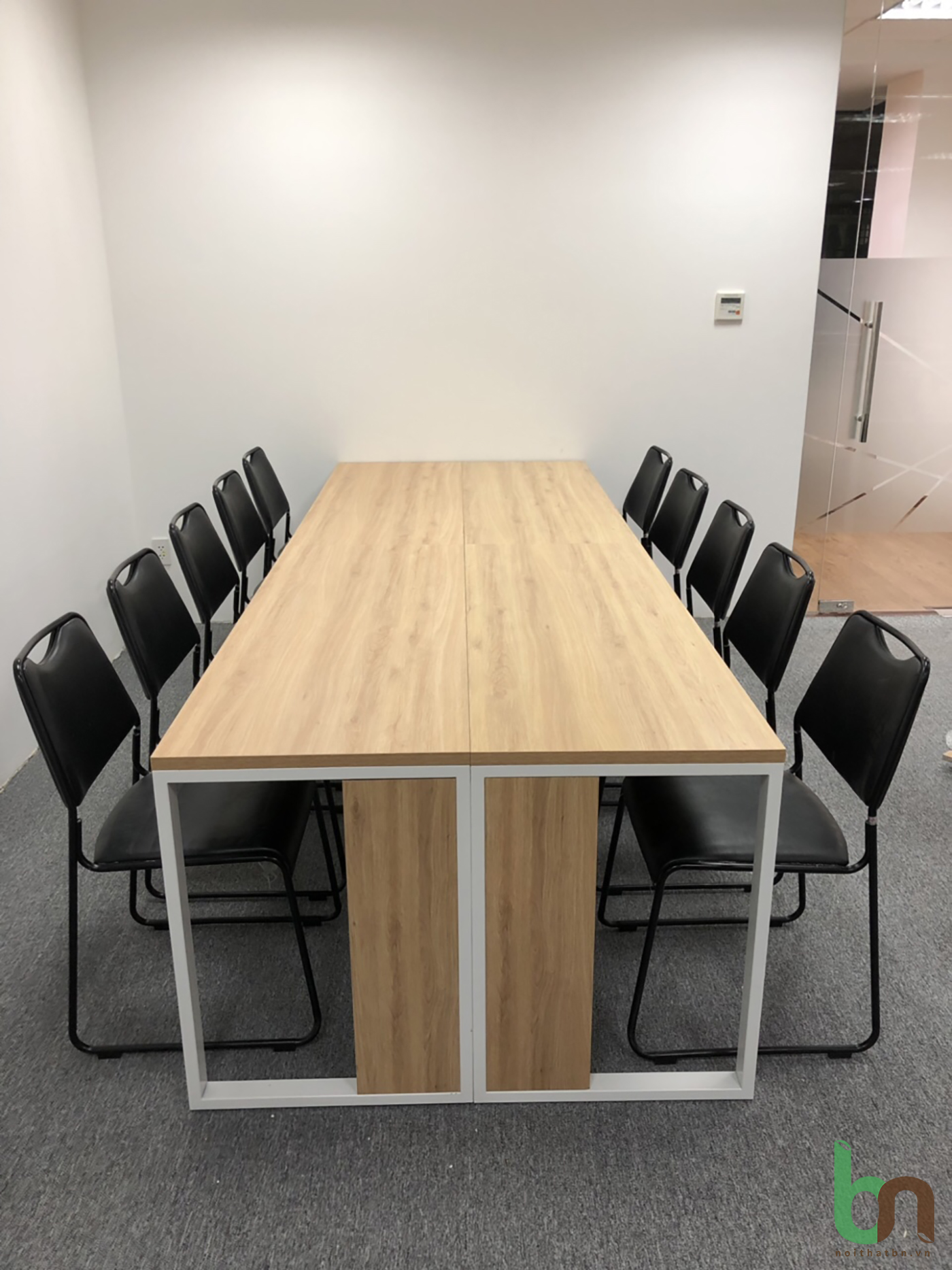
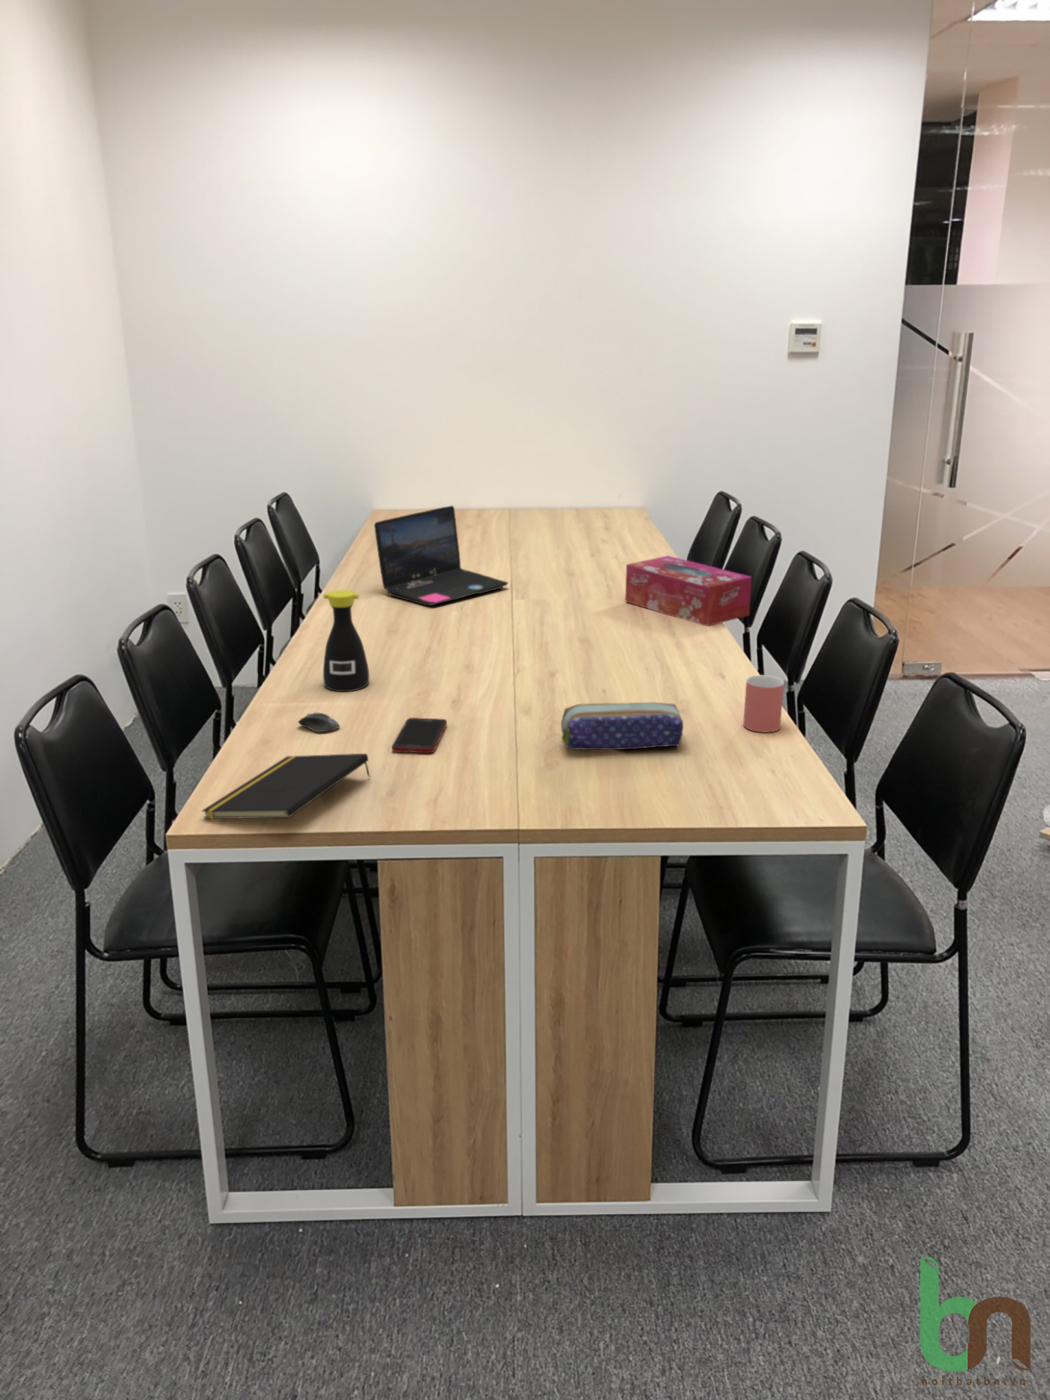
+ cell phone [392,717,448,754]
+ computer mouse [297,712,341,733]
+ laptop [374,505,510,606]
+ cup [742,675,784,733]
+ pencil case [560,701,684,751]
+ notepad [201,753,372,819]
+ tissue box [624,554,752,627]
+ bottle [322,590,369,692]
